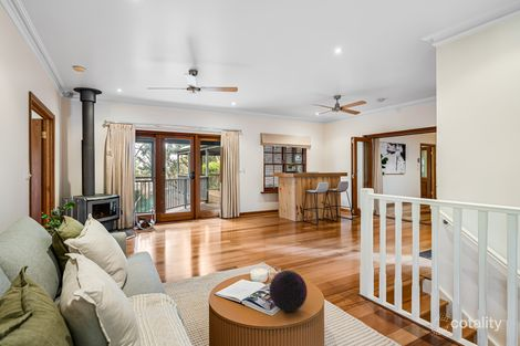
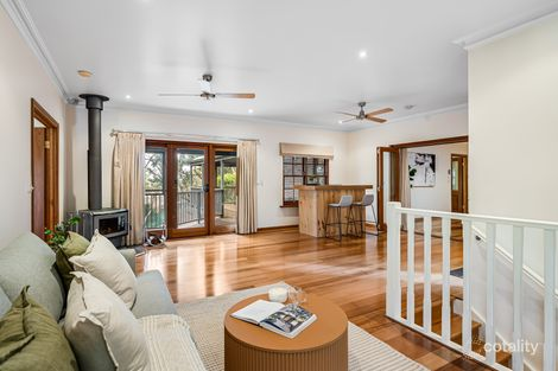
- decorative orb [269,270,309,313]
